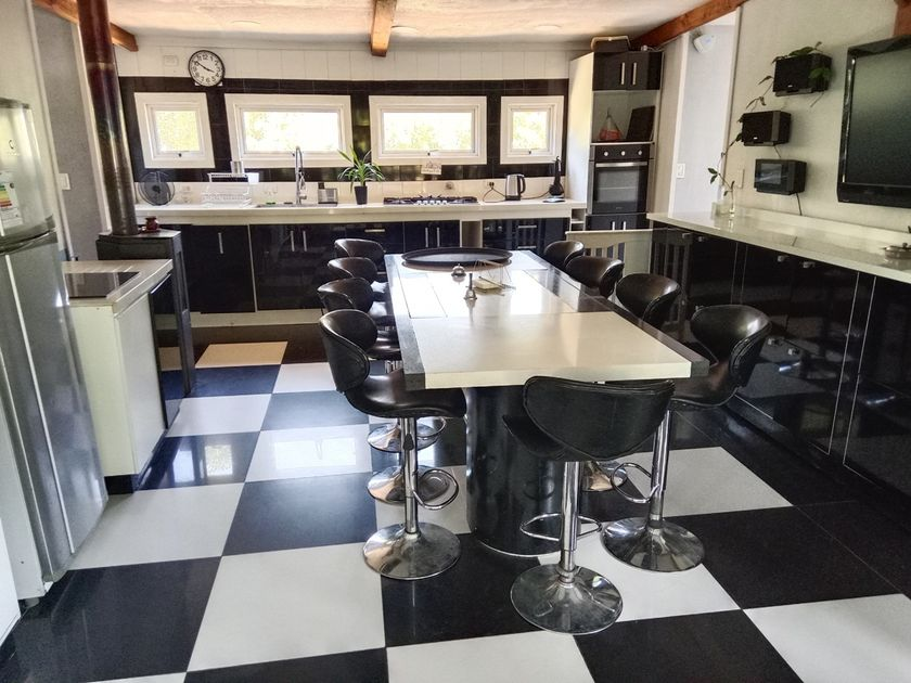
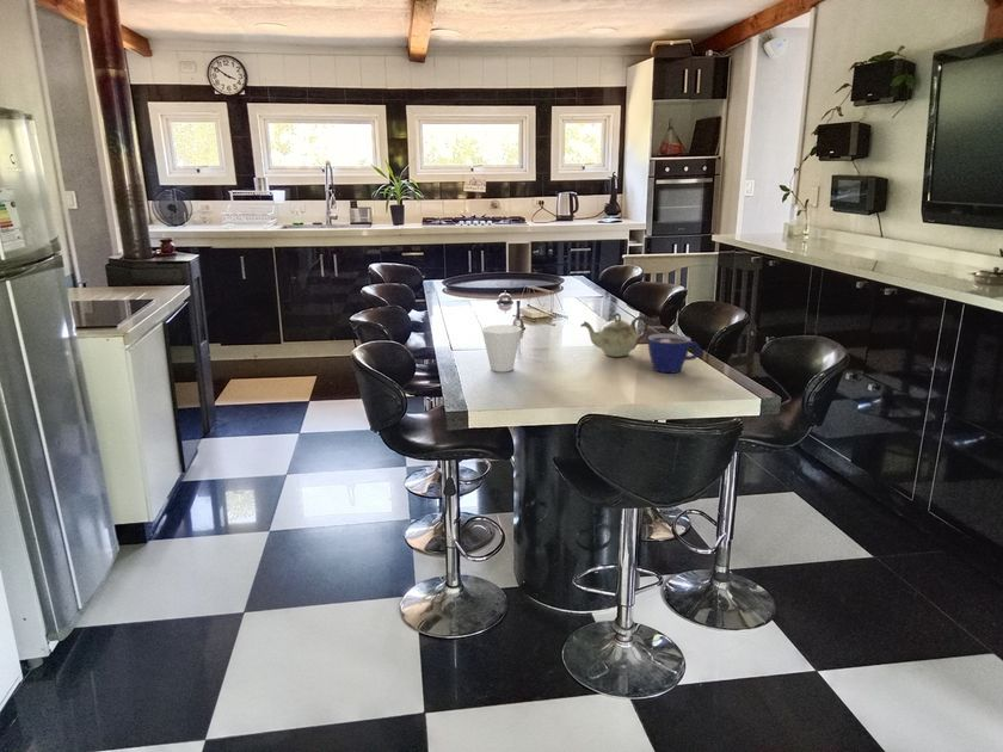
+ cup [480,323,523,374]
+ cup [647,333,702,374]
+ teapot [579,312,650,358]
